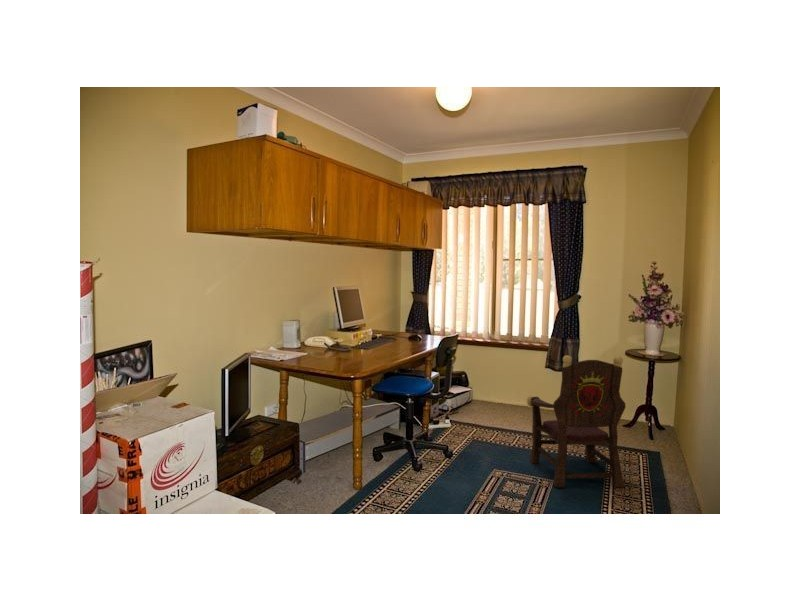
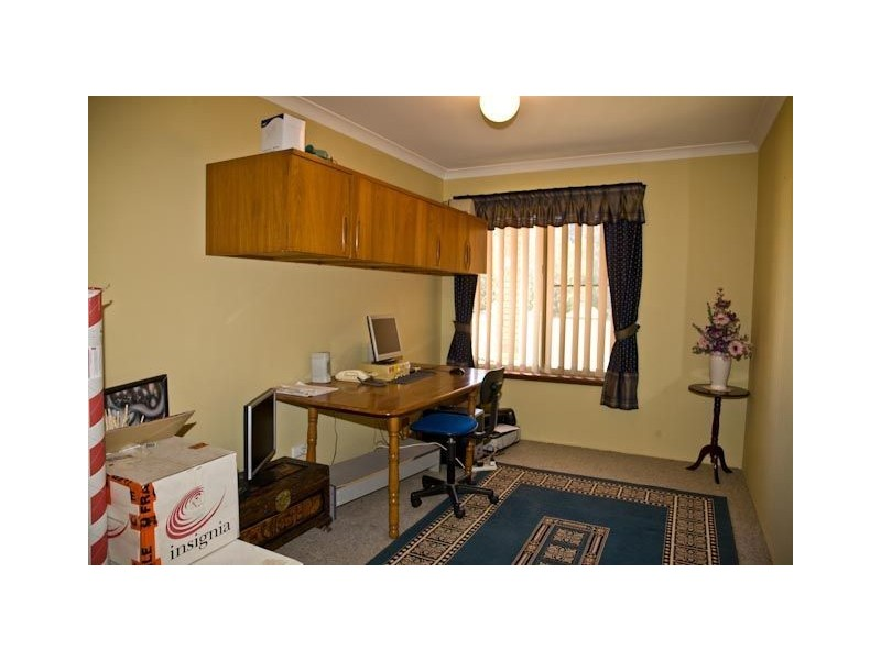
- armchair [526,354,627,488]
